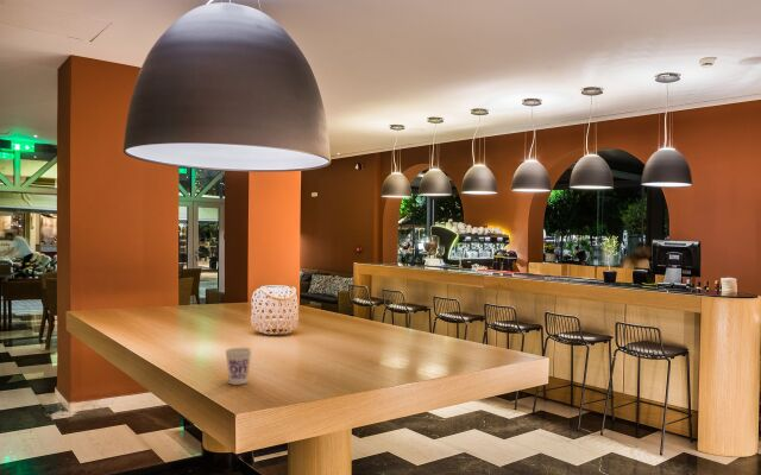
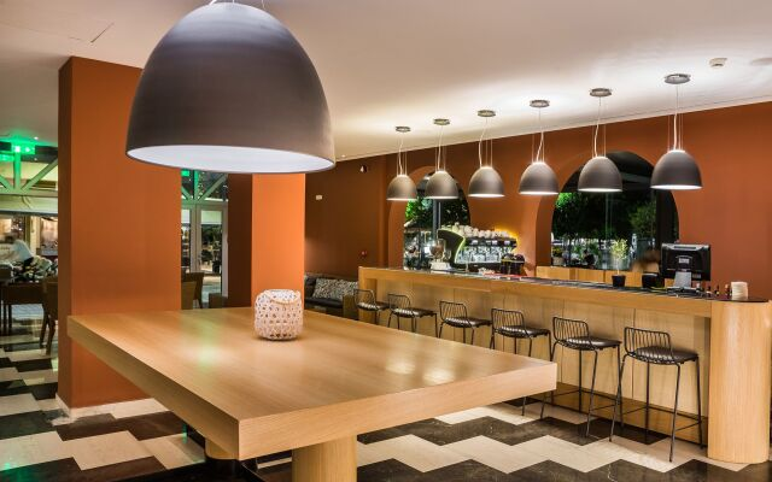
- cup [224,347,252,386]
